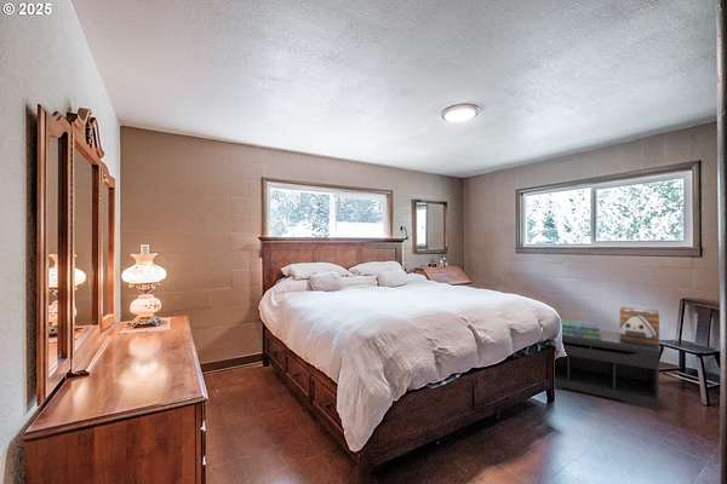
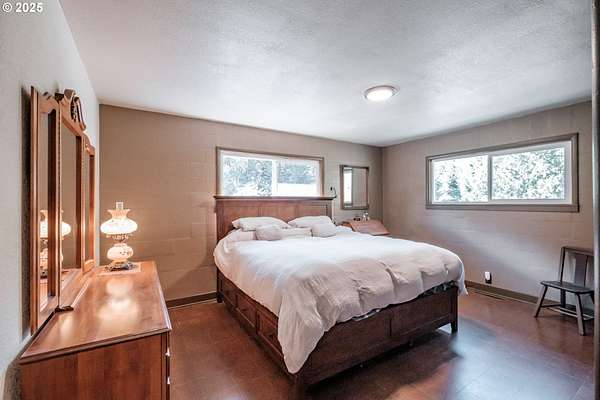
- decorative box [619,306,660,347]
- stack of books [560,318,602,340]
- bench [554,329,662,411]
